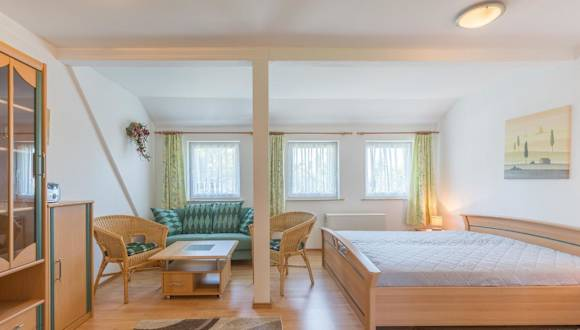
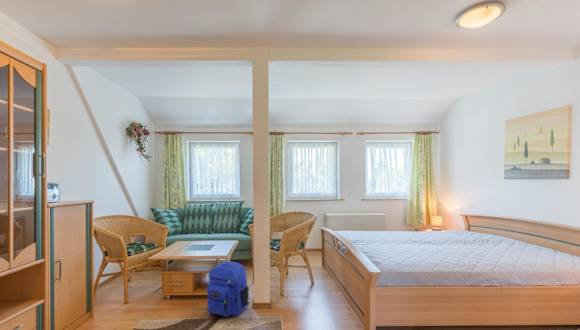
+ backpack [205,260,250,318]
